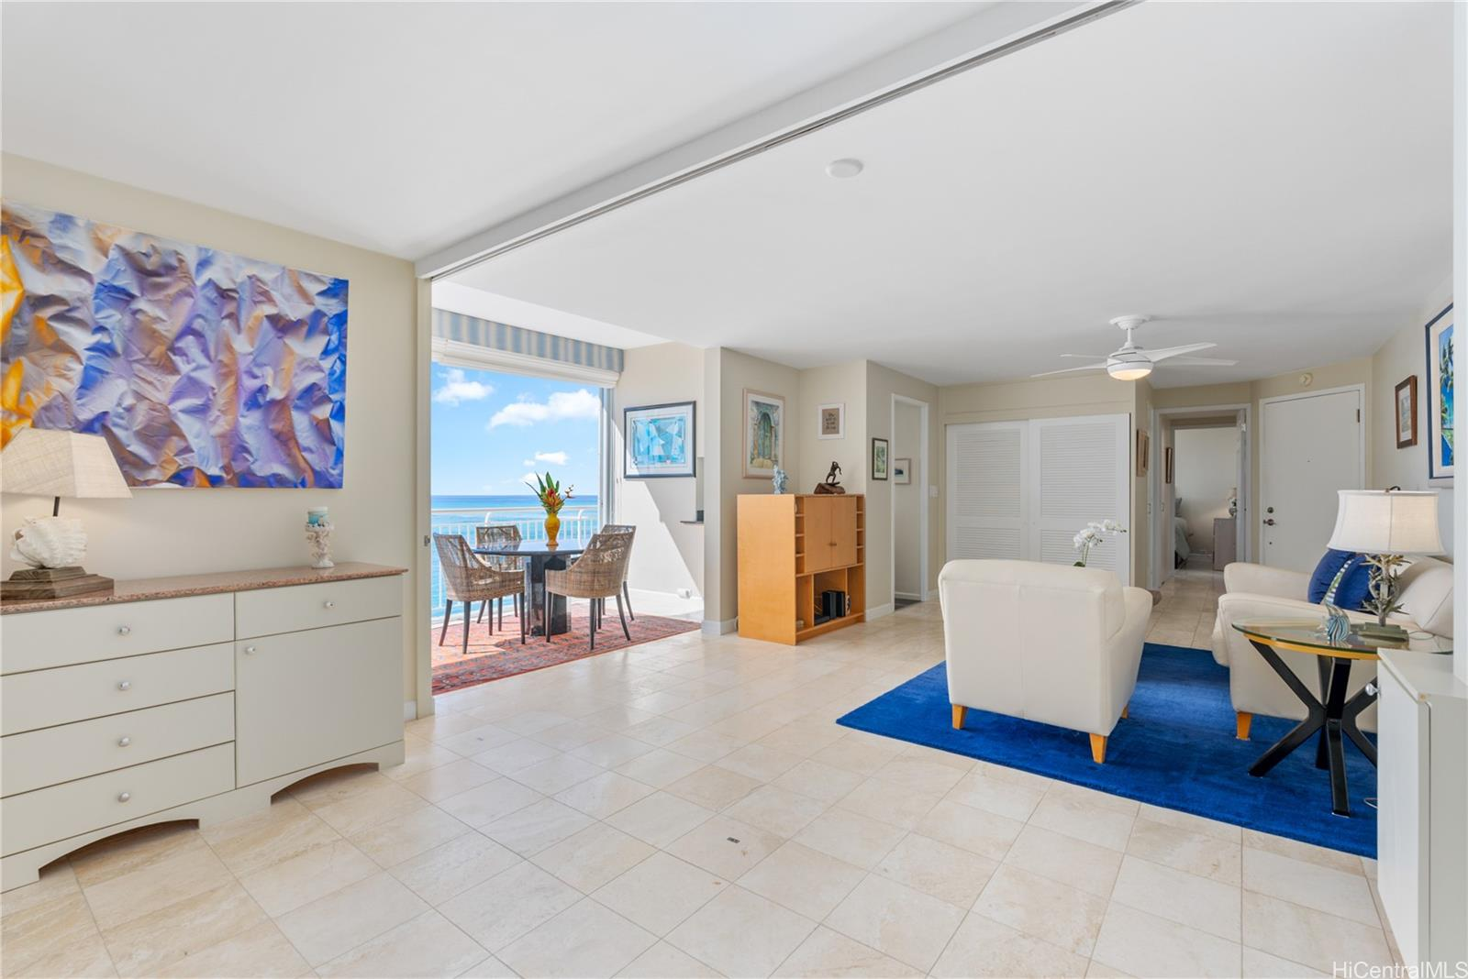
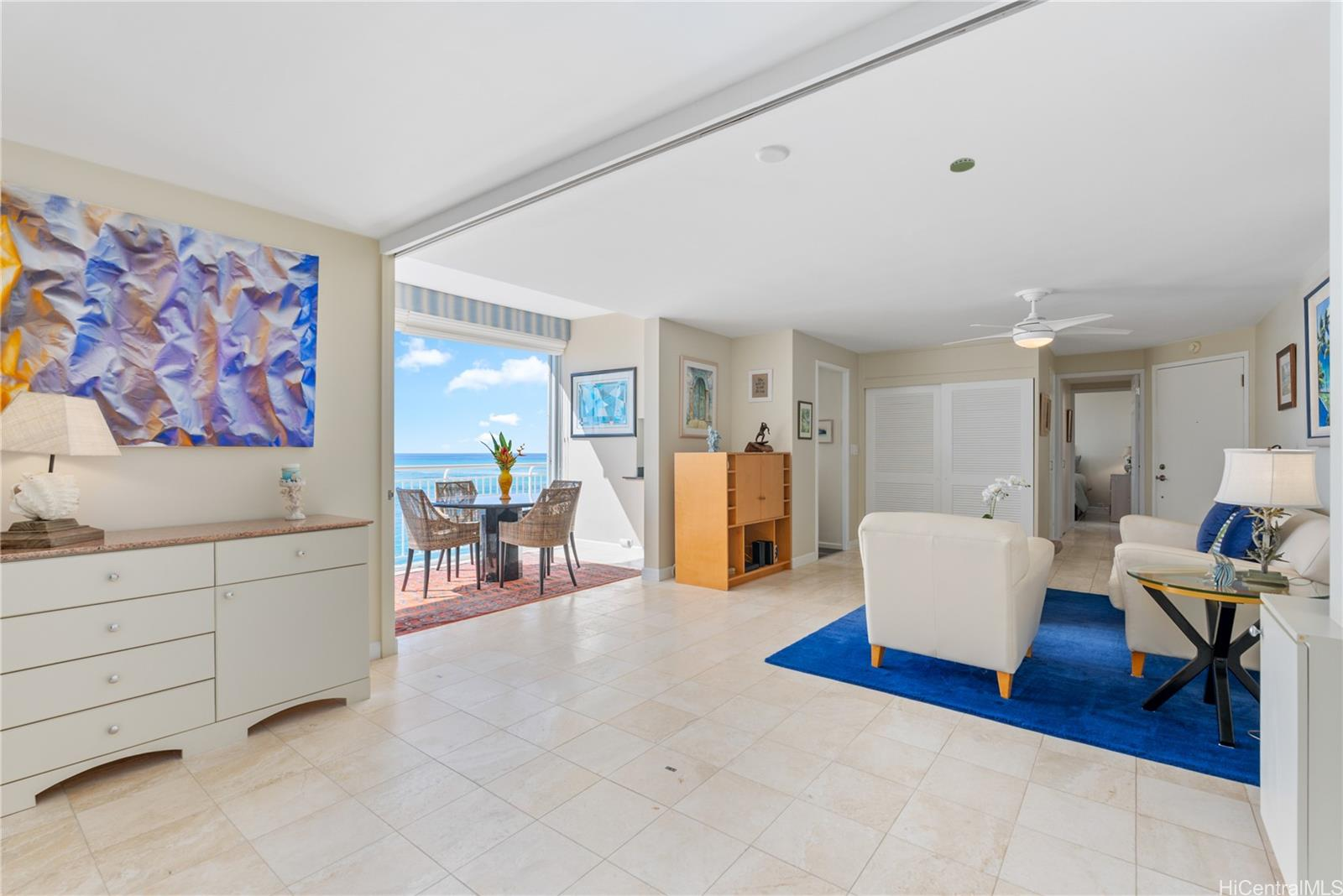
+ smoke detector [949,157,975,173]
